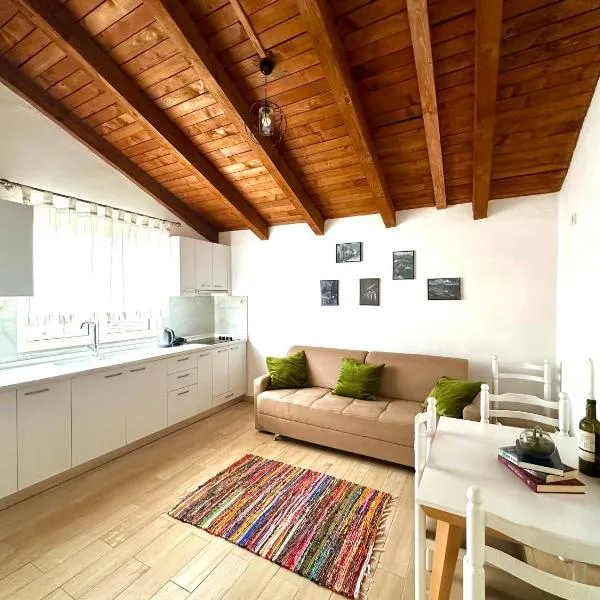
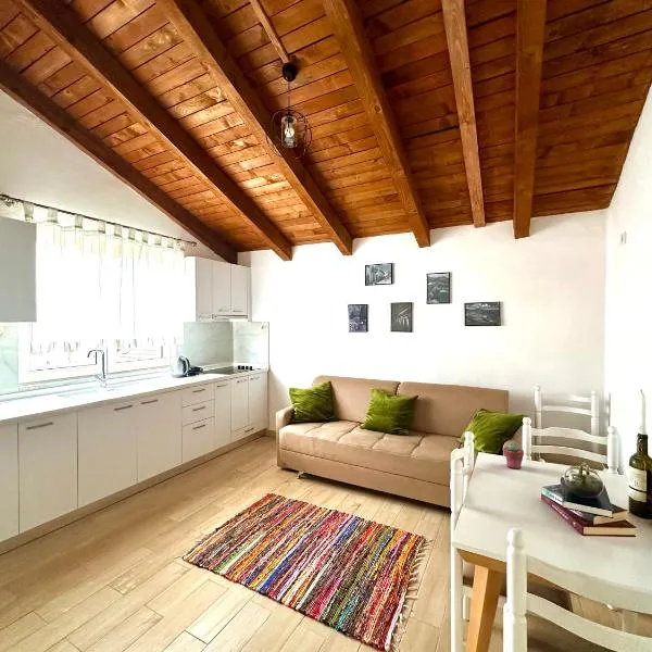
+ potted succulent [502,441,525,469]
